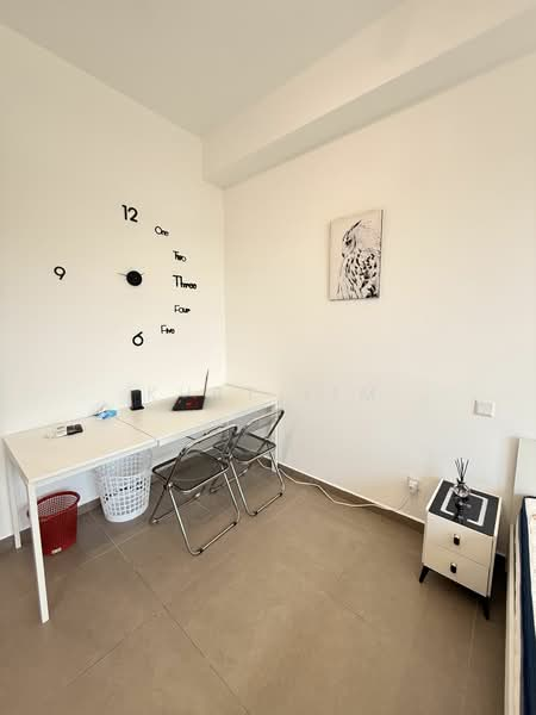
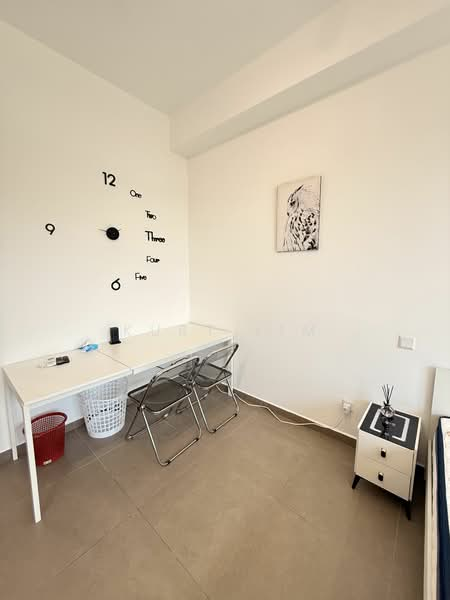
- laptop [170,369,210,411]
